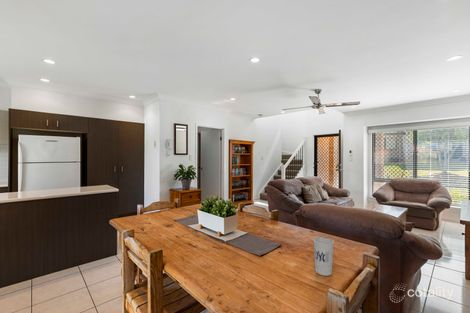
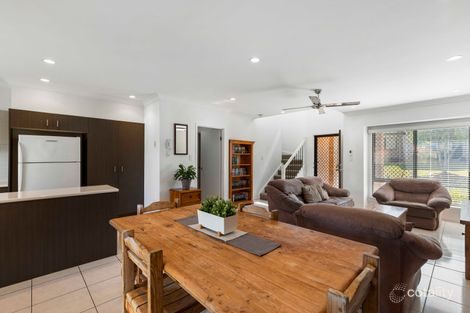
- cup [313,236,335,277]
